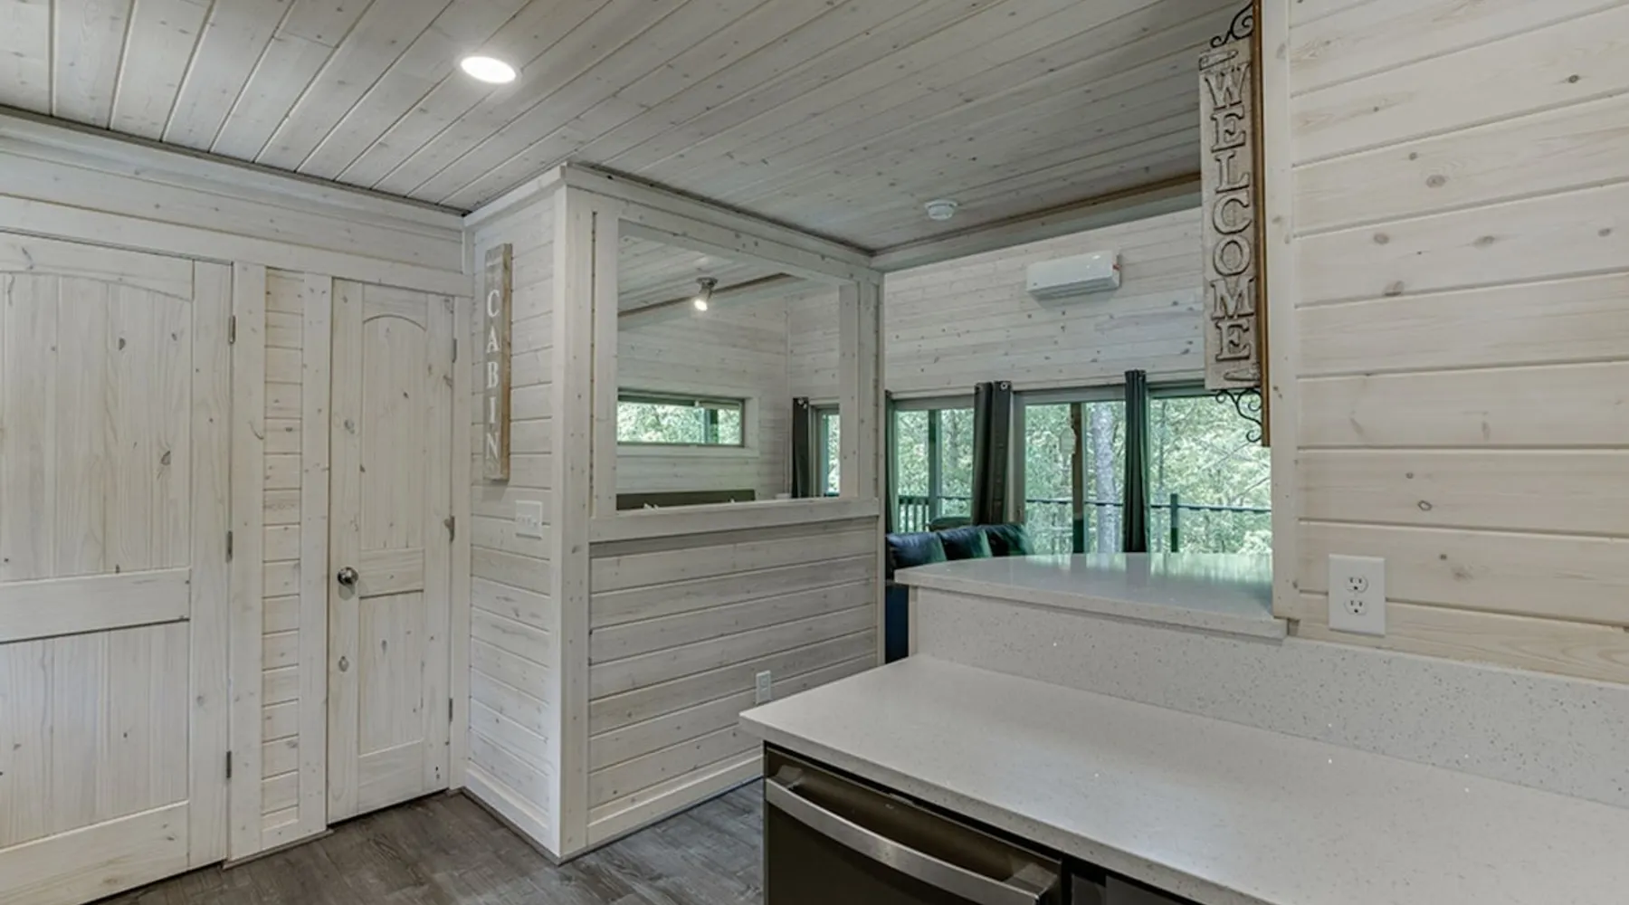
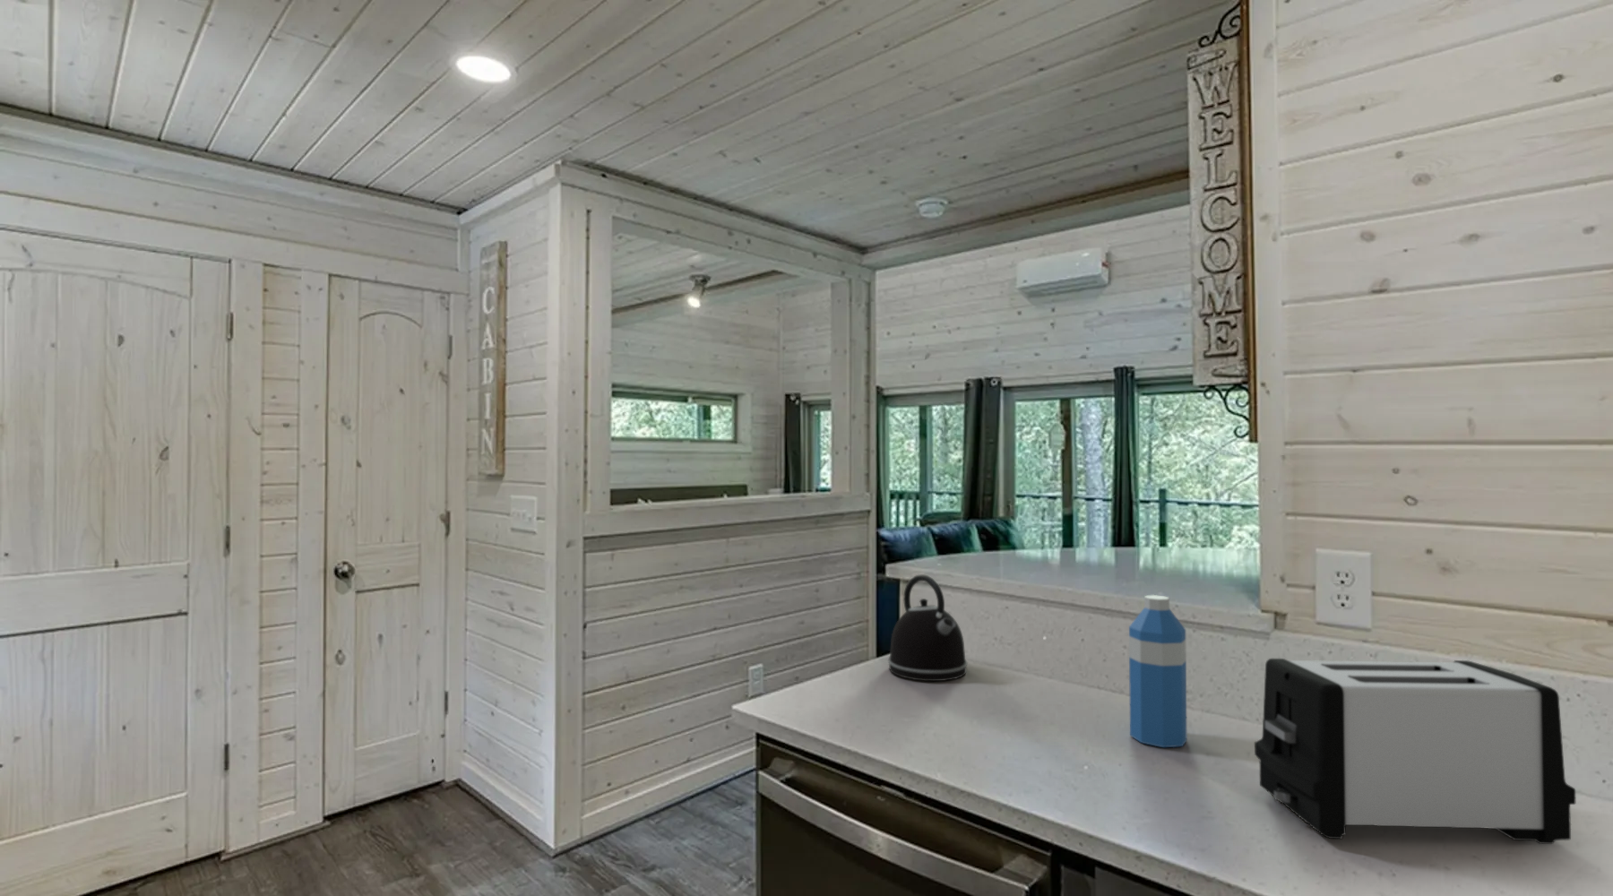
+ toaster [1253,658,1577,845]
+ water bottle [1129,594,1187,748]
+ kettle [887,574,969,682]
